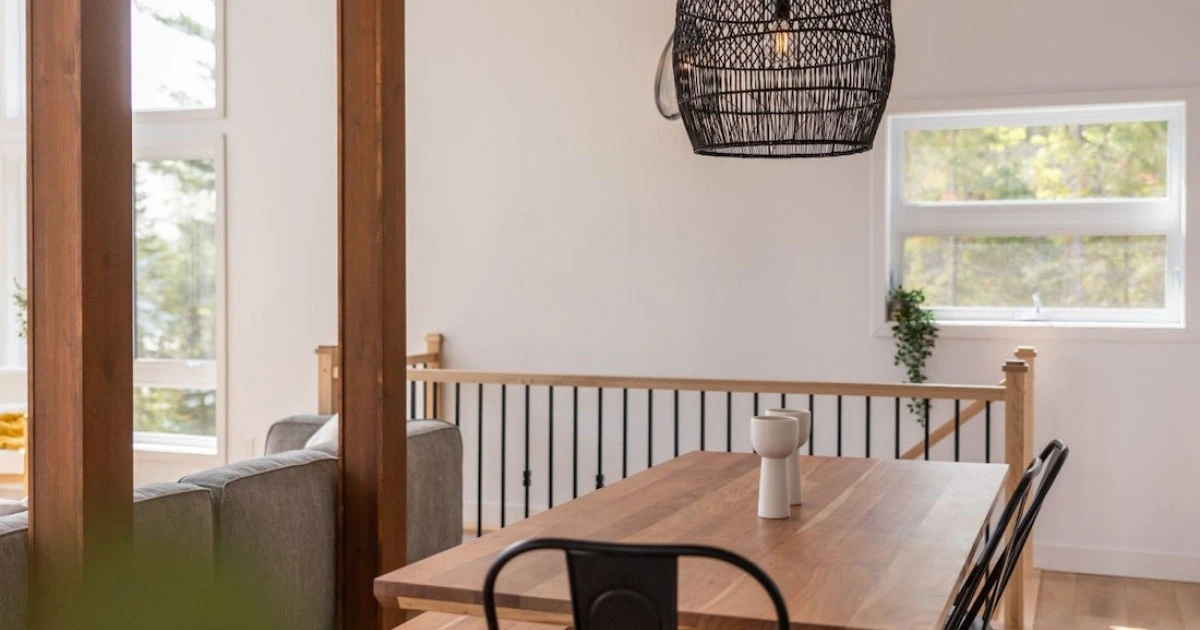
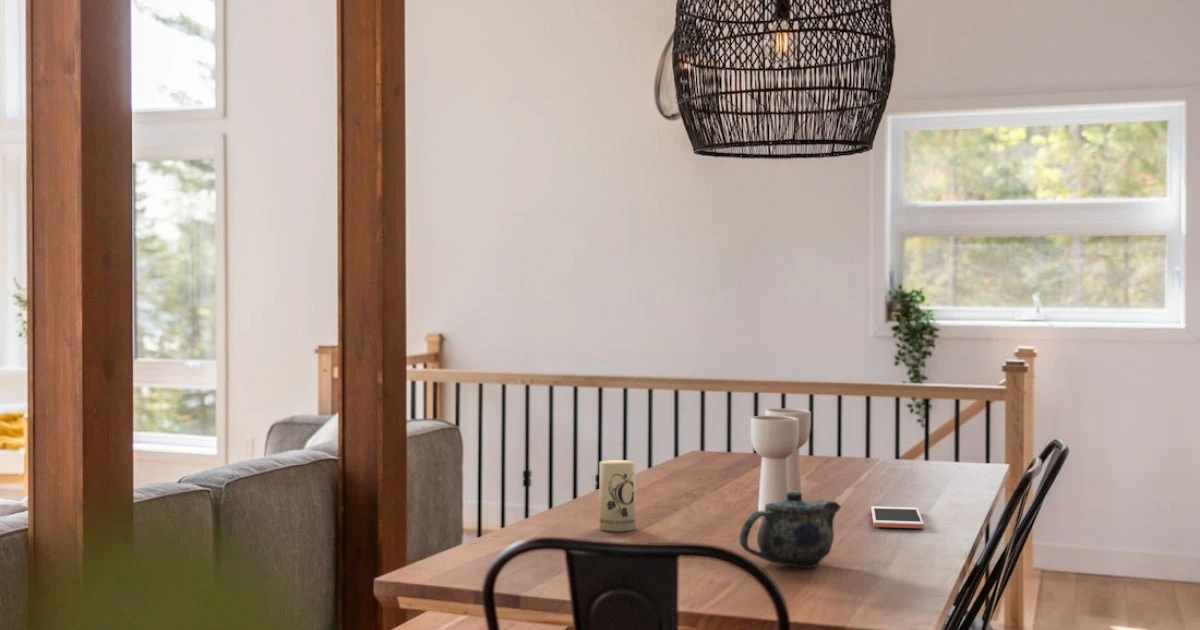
+ candle [599,459,636,532]
+ chinaware [738,489,842,569]
+ cell phone [870,505,925,529]
